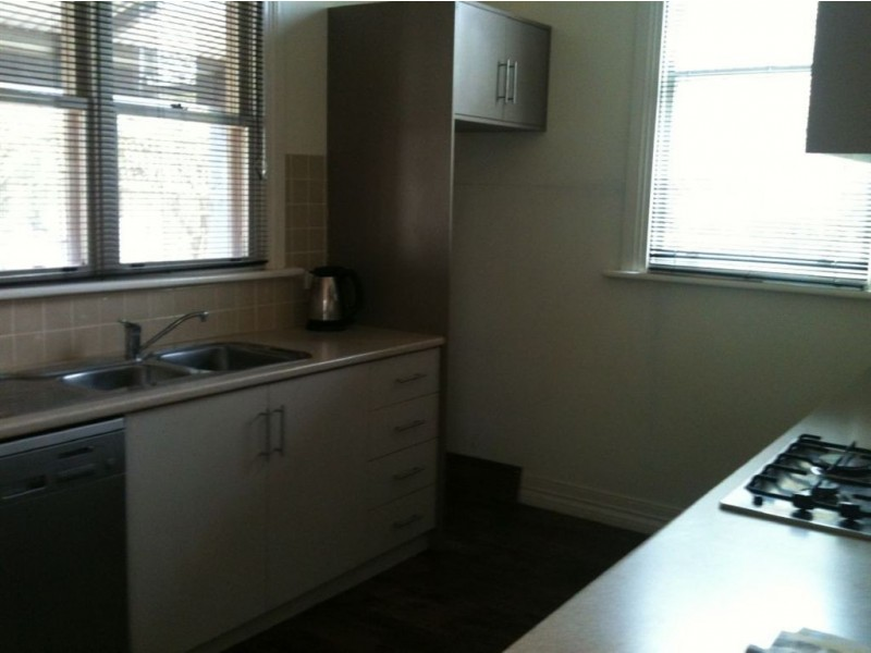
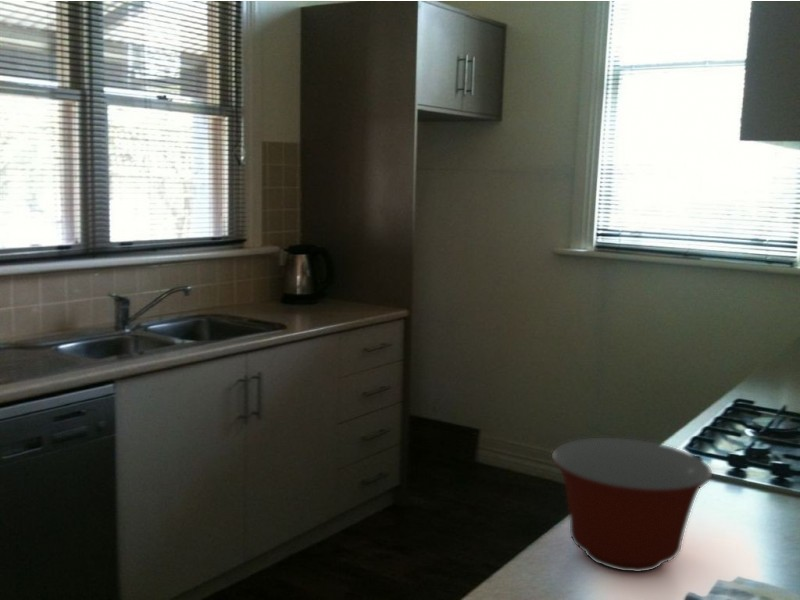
+ mixing bowl [551,437,713,573]
